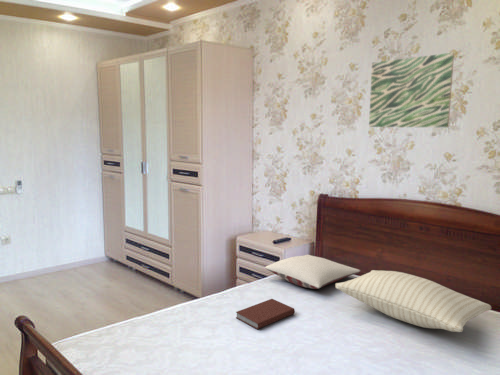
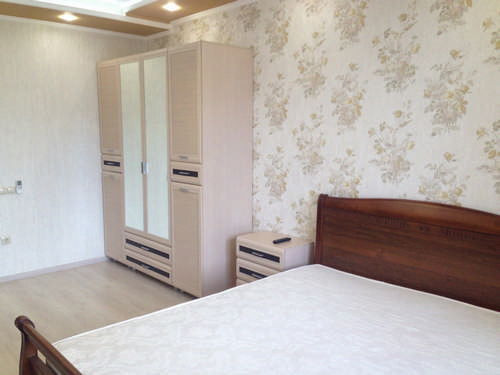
- wall art [368,52,455,128]
- book [235,298,296,330]
- pillow [264,254,361,290]
- pillow [334,269,492,333]
